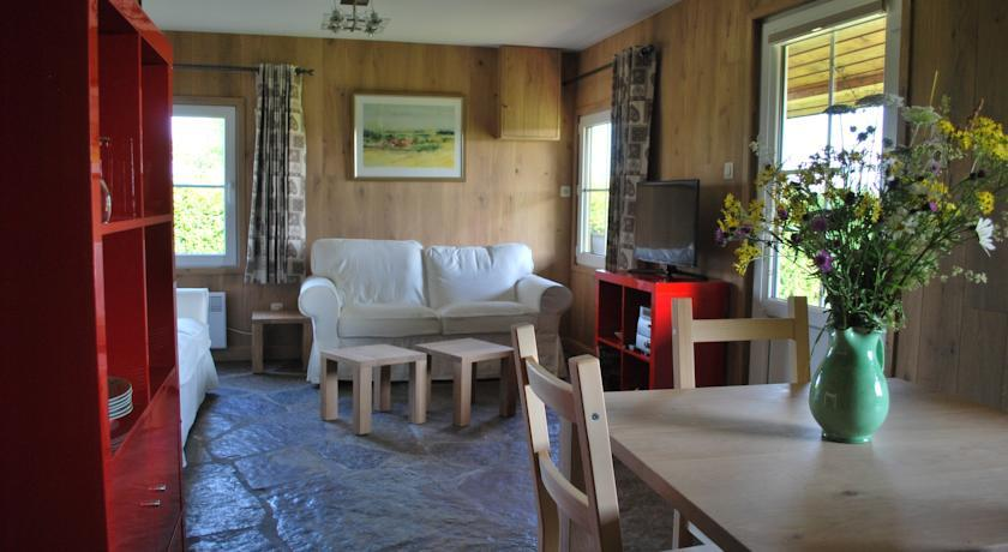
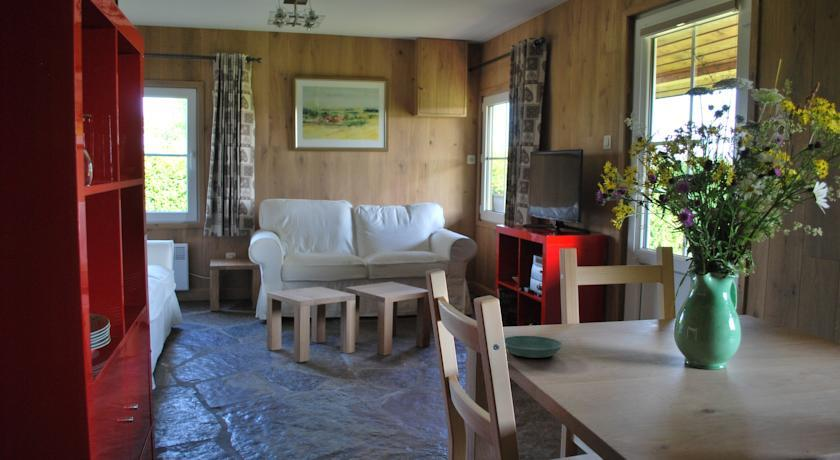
+ saucer [504,335,564,359]
